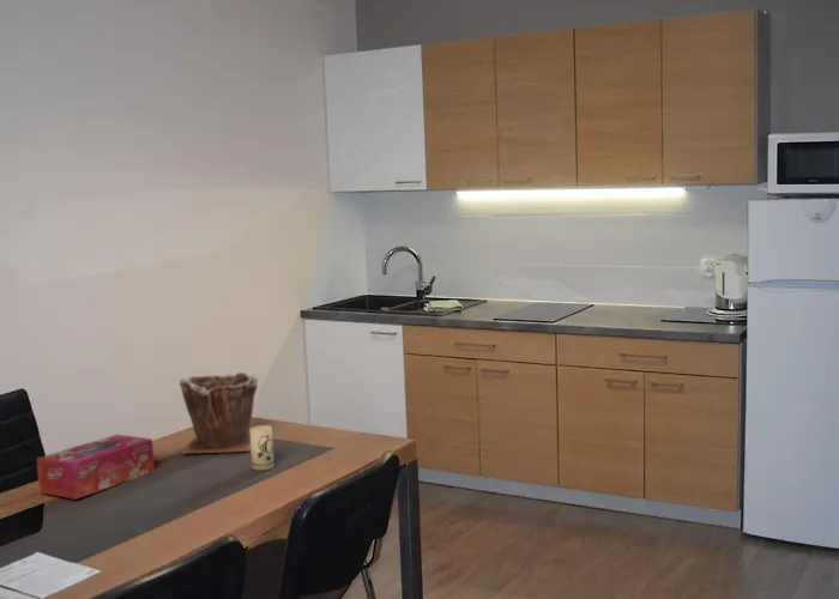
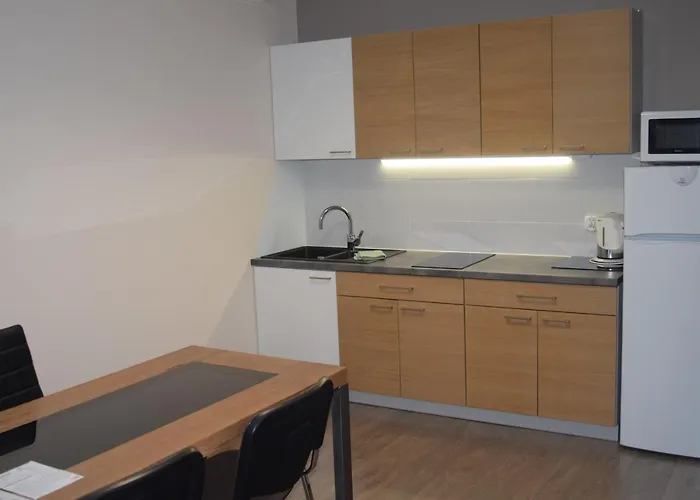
- plant pot [179,371,259,454]
- tissue box [36,434,156,501]
- candle [248,424,276,472]
